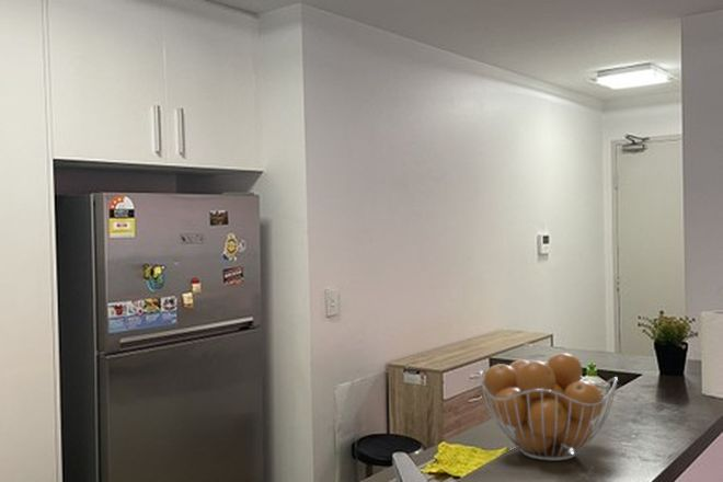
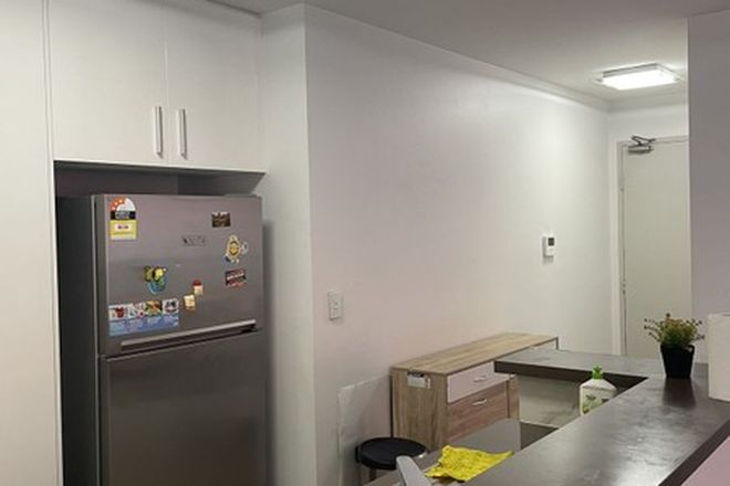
- fruit basket [479,352,619,462]
